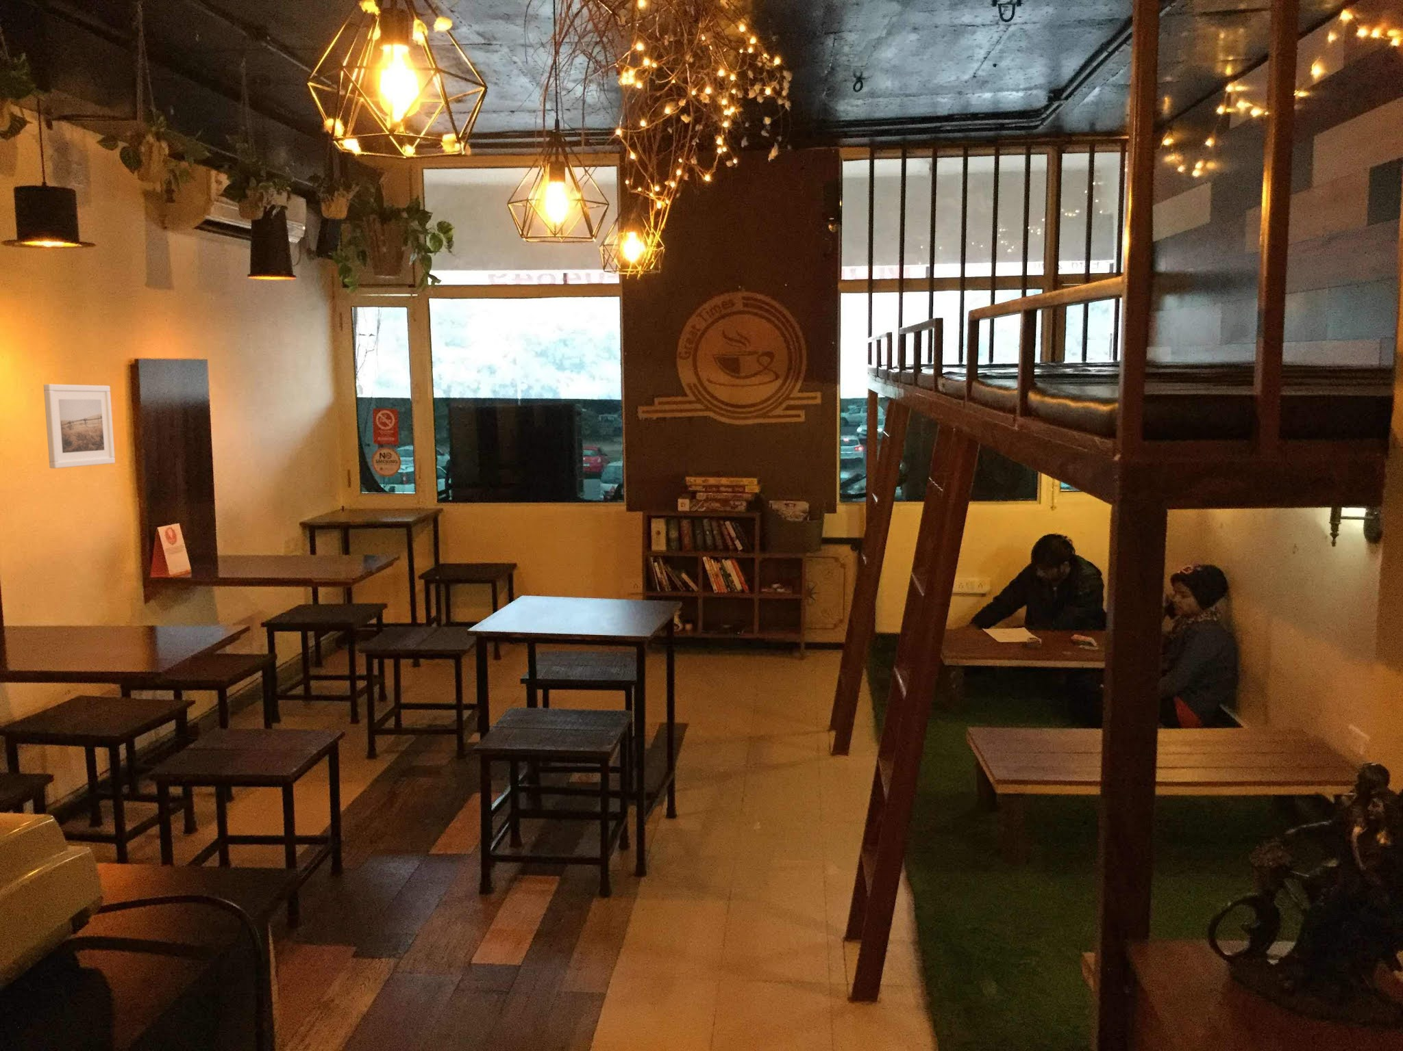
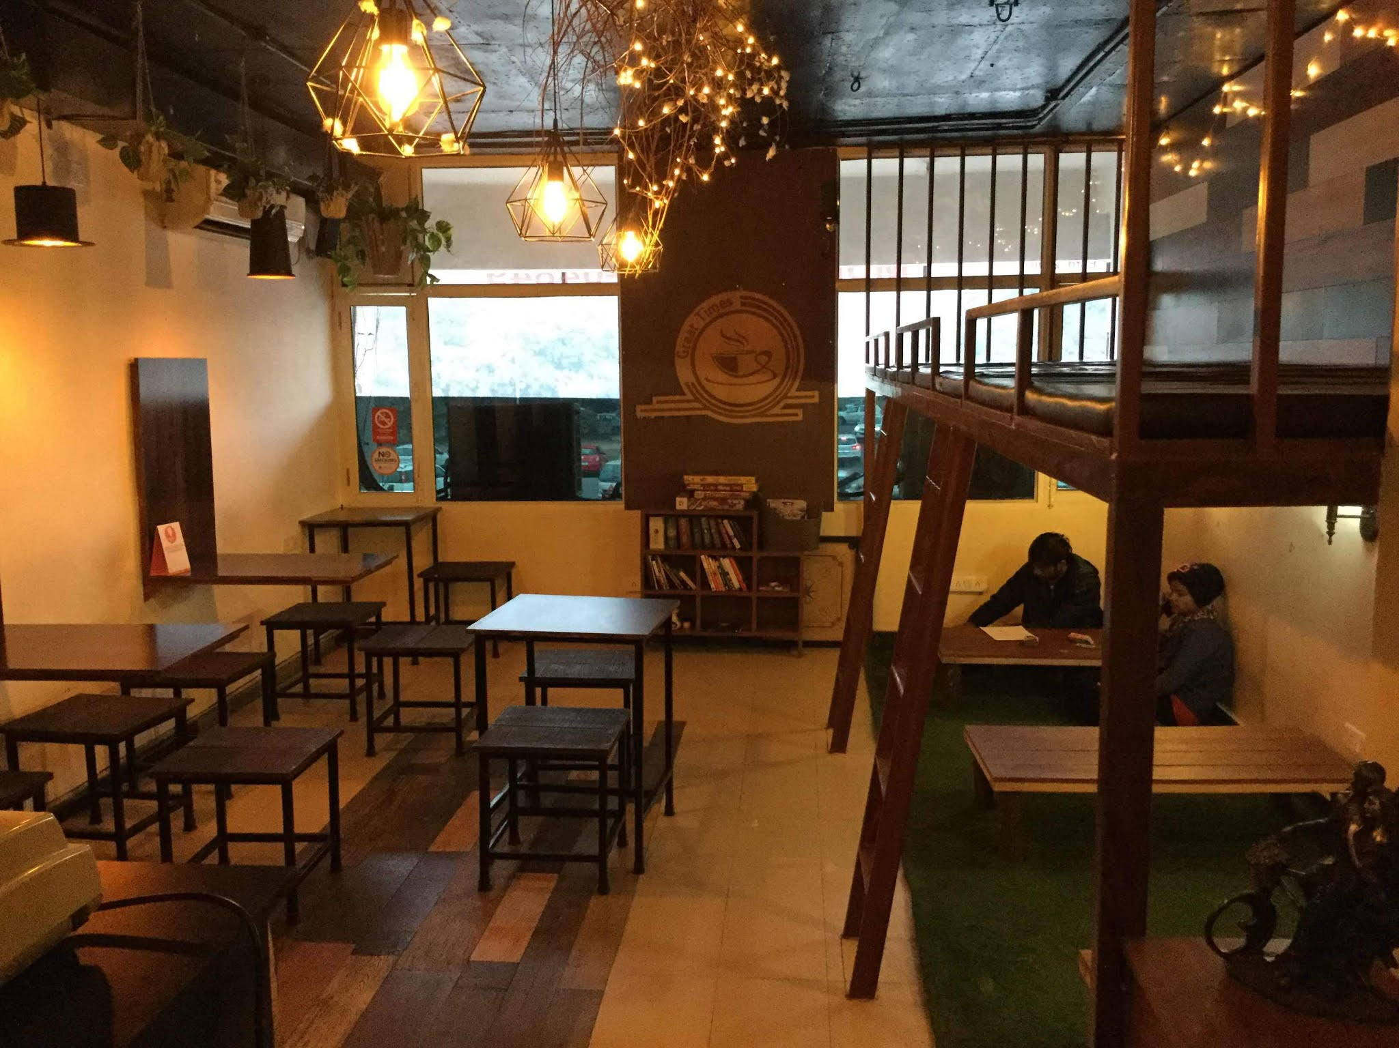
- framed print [43,384,116,469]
